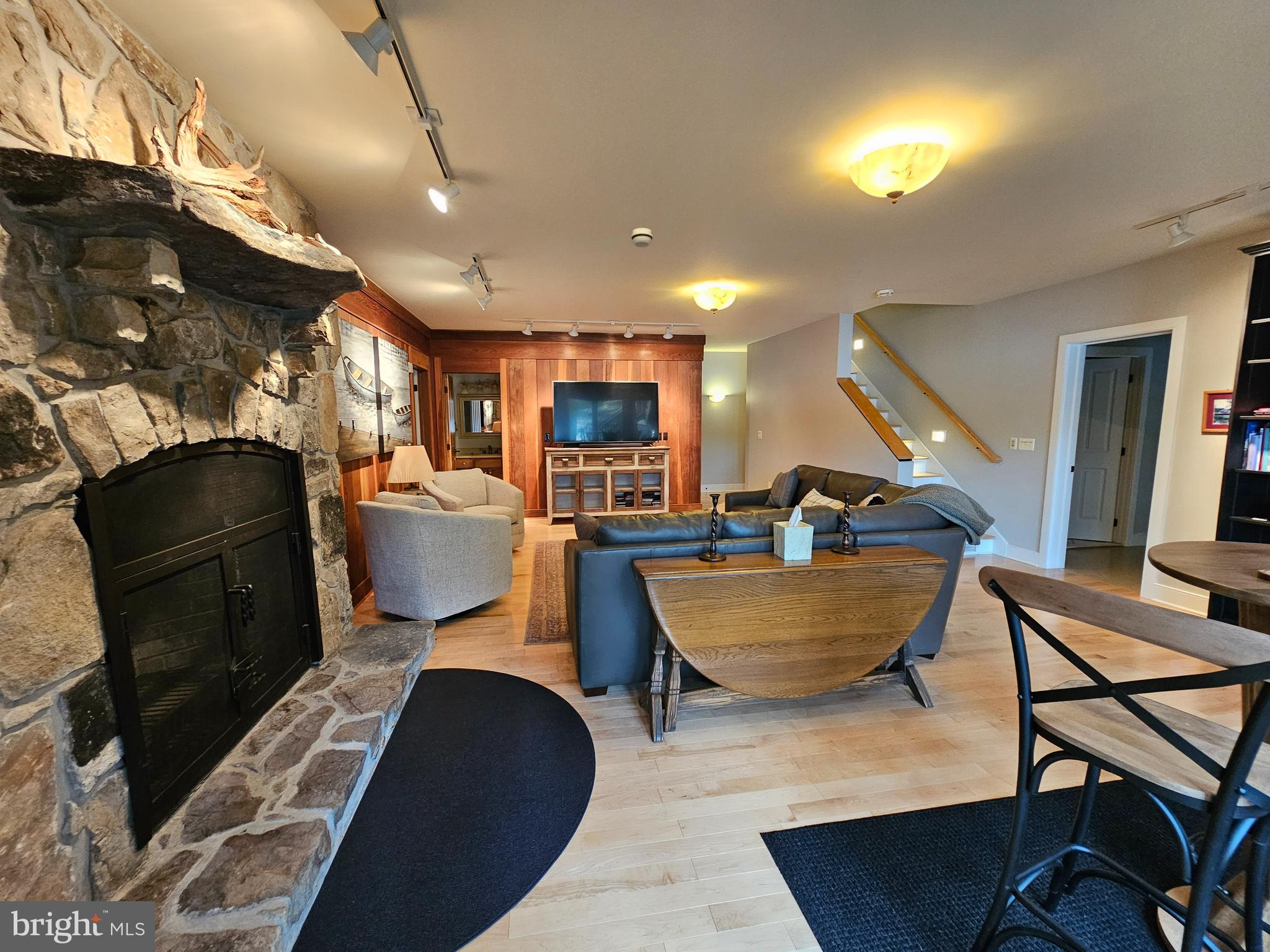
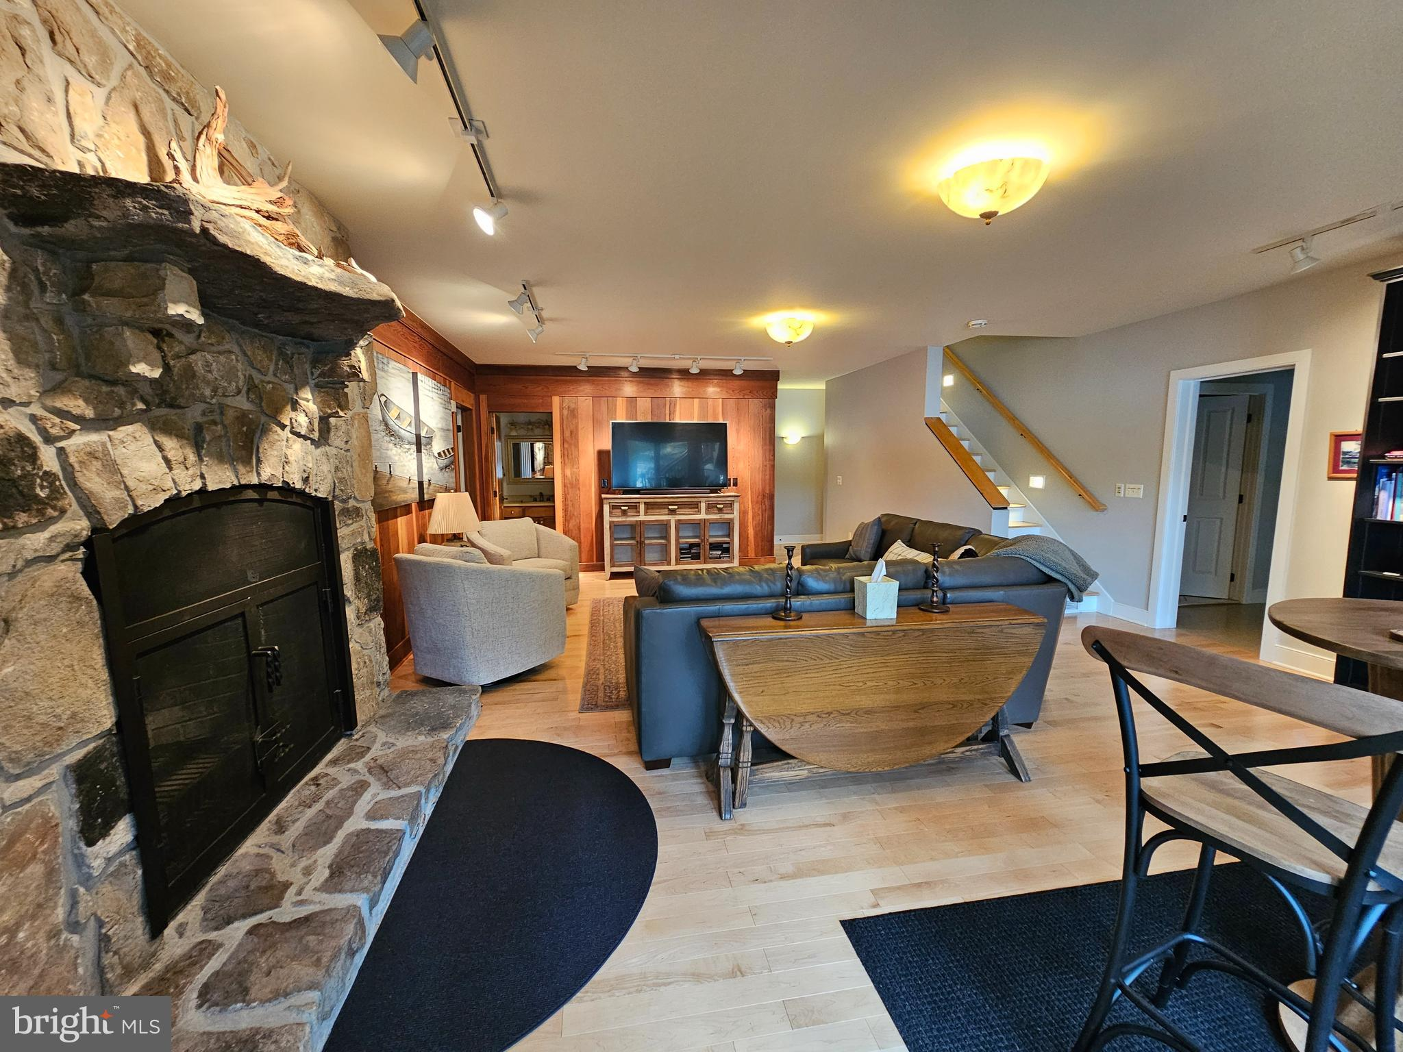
- smoke detector [631,227,654,248]
